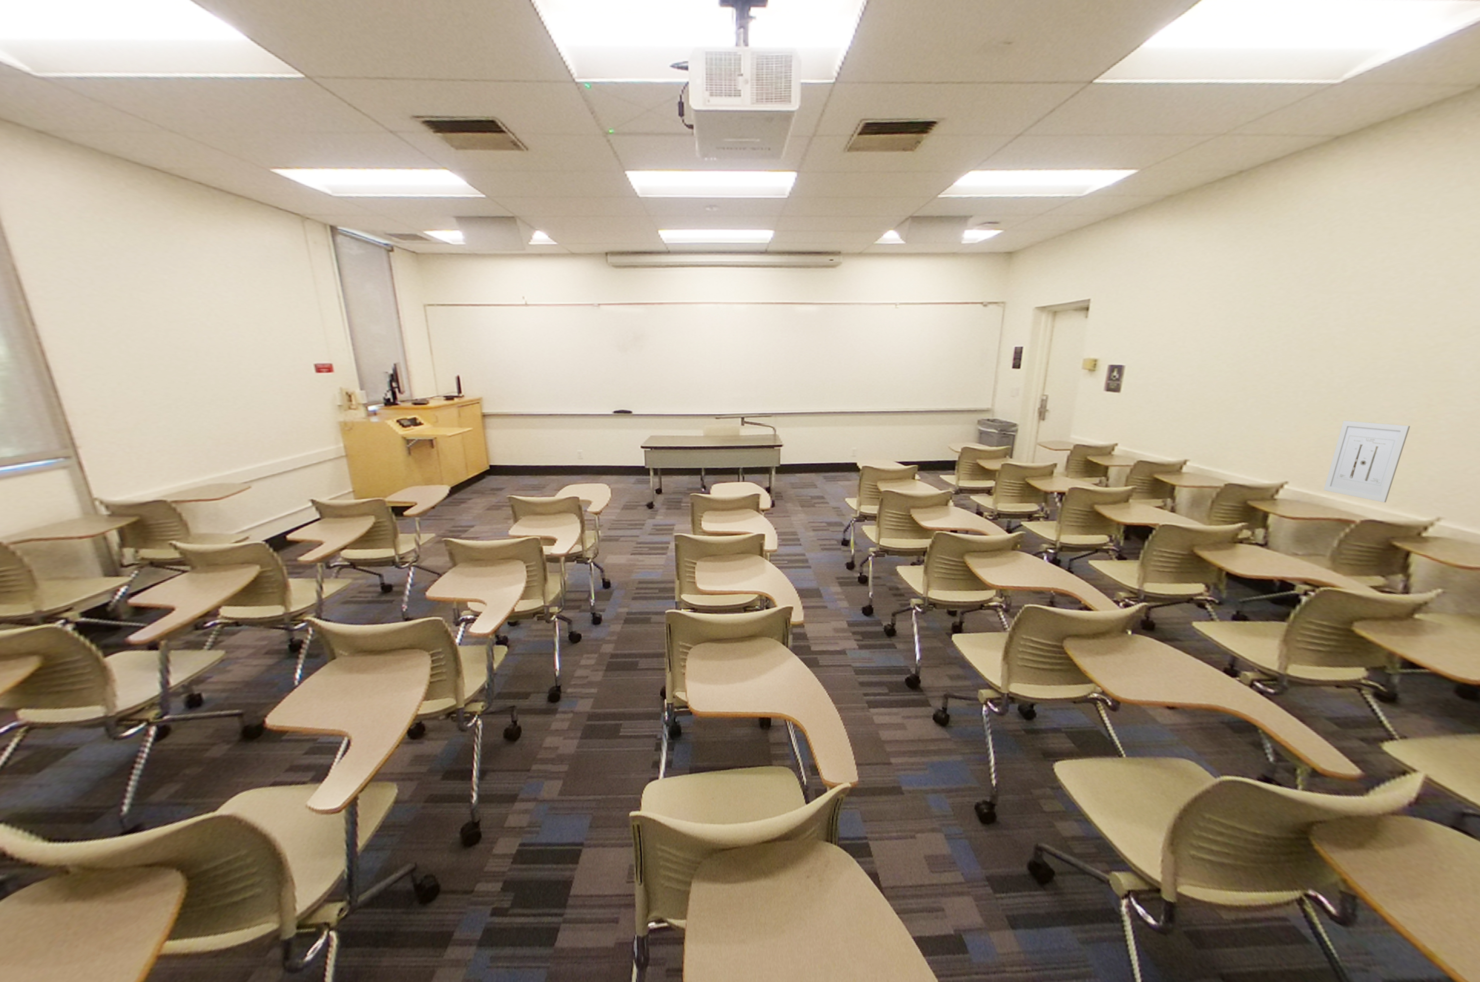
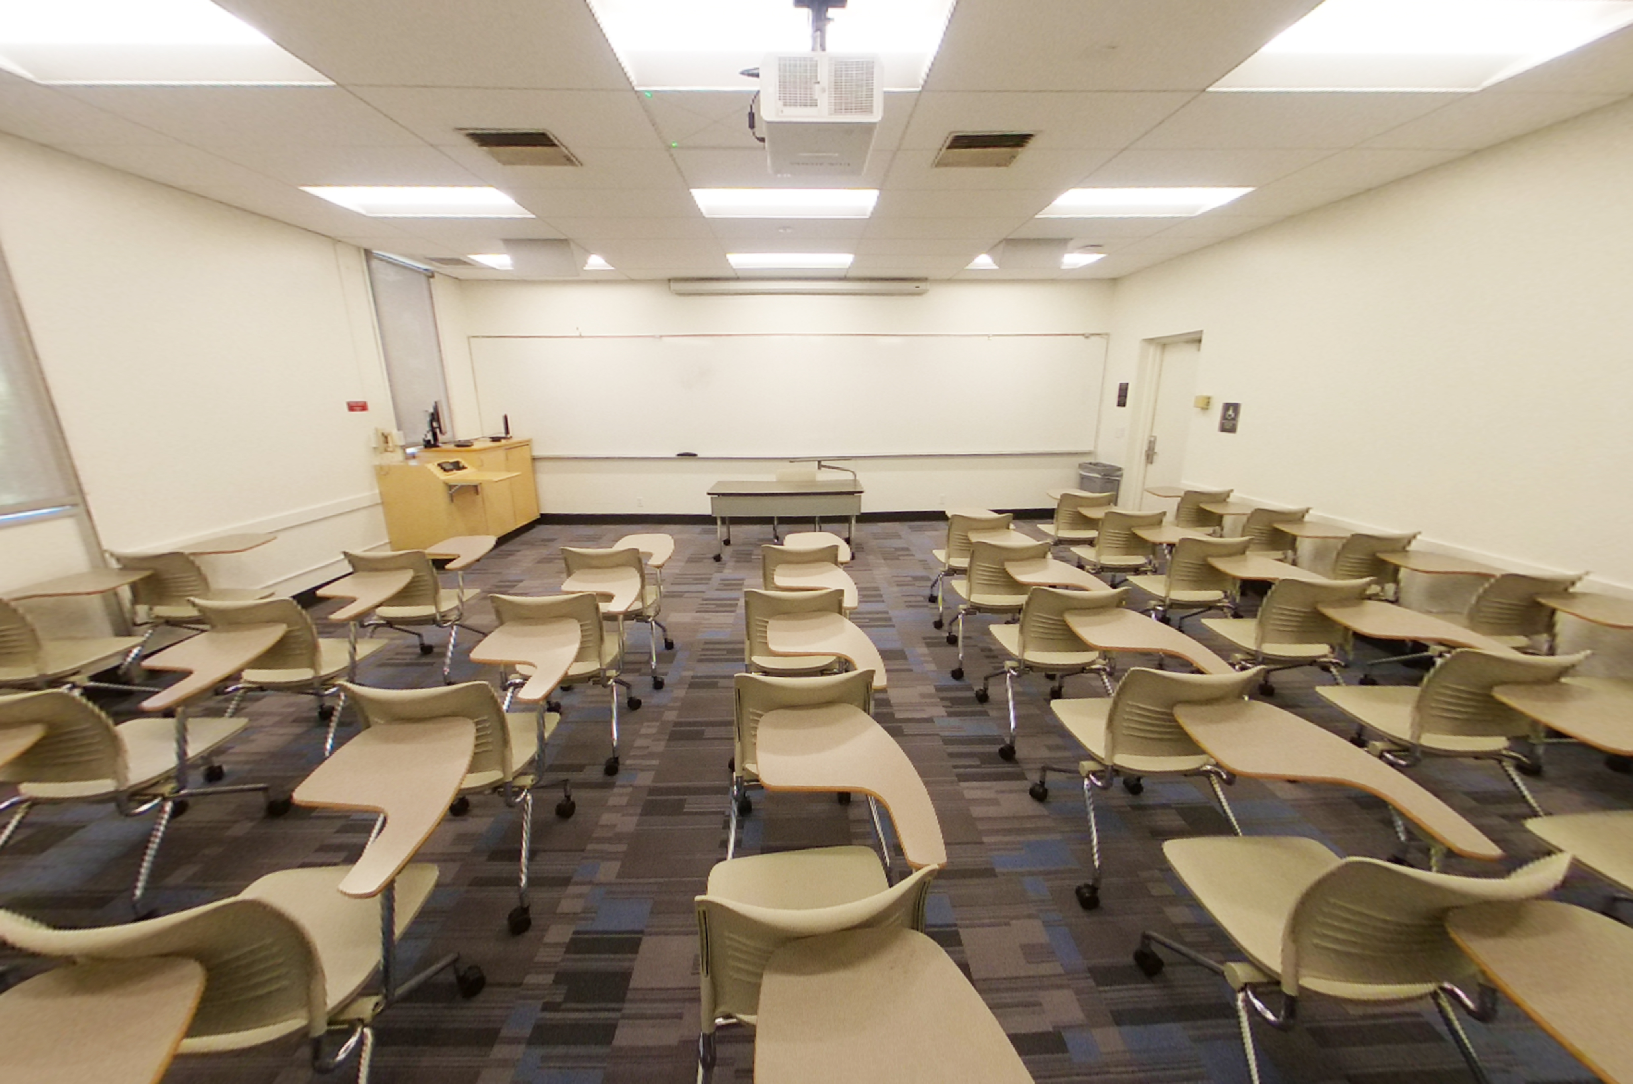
- wall art [1323,420,1411,503]
